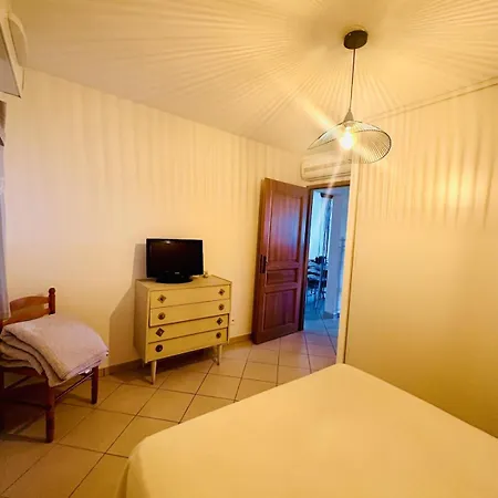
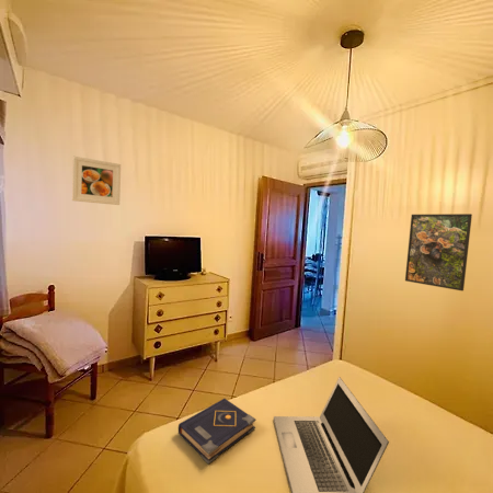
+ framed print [404,213,473,291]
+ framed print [71,156,122,206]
+ laptop [273,376,390,493]
+ book [177,398,257,465]
